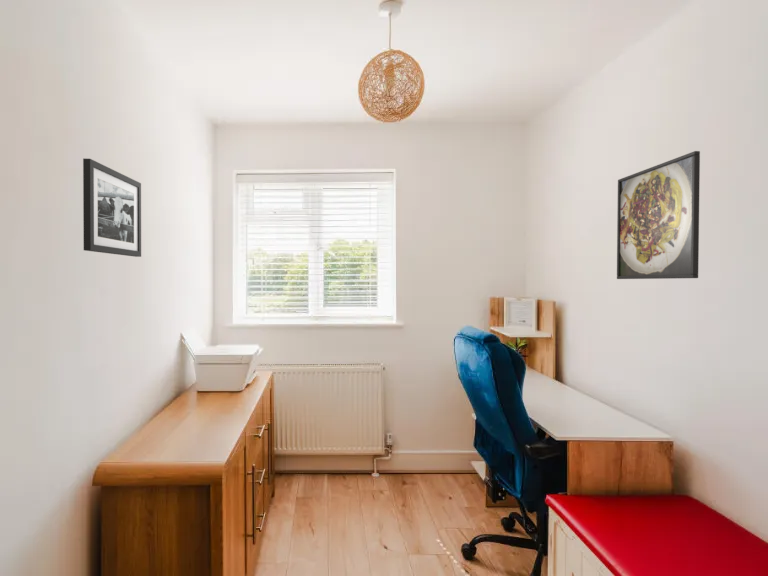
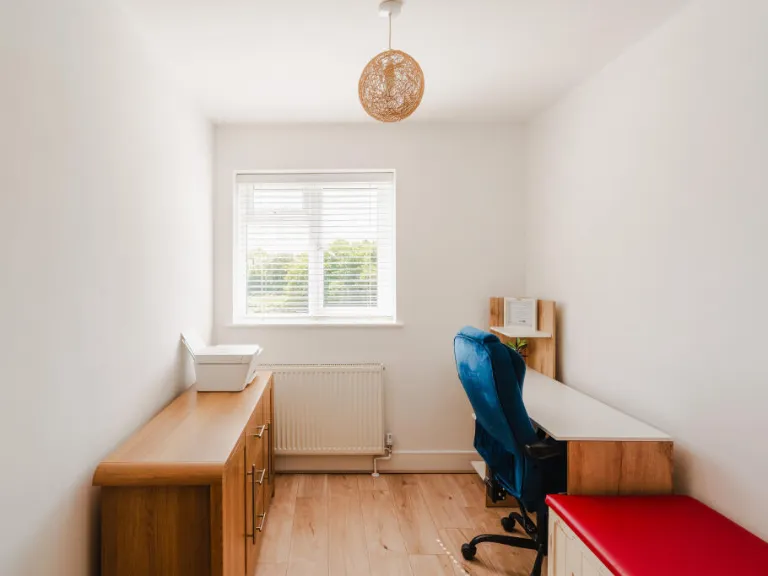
- picture frame [82,157,142,258]
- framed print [616,150,701,280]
